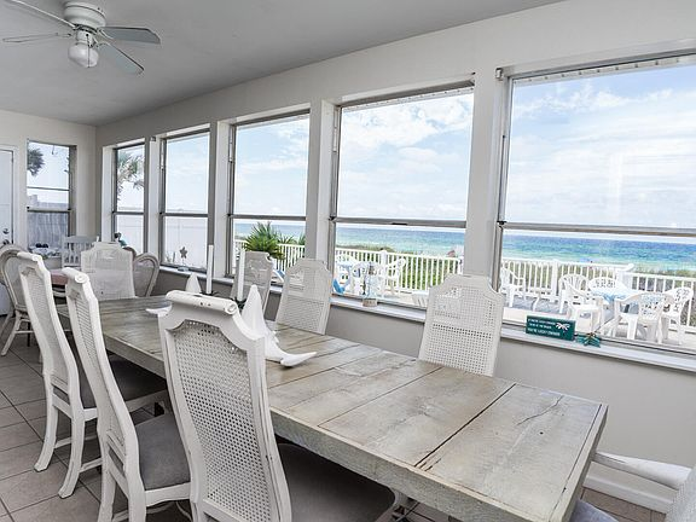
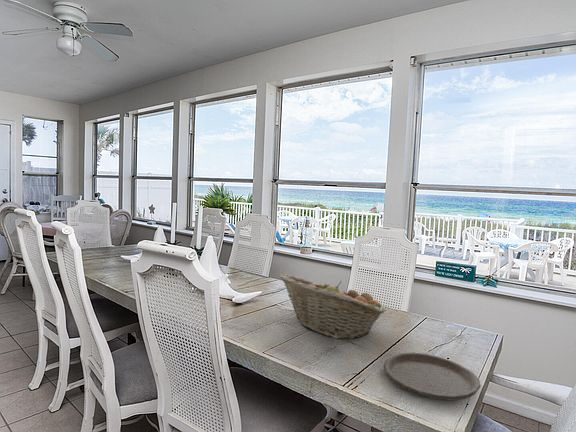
+ fruit basket [279,273,387,340]
+ plate [383,352,482,402]
